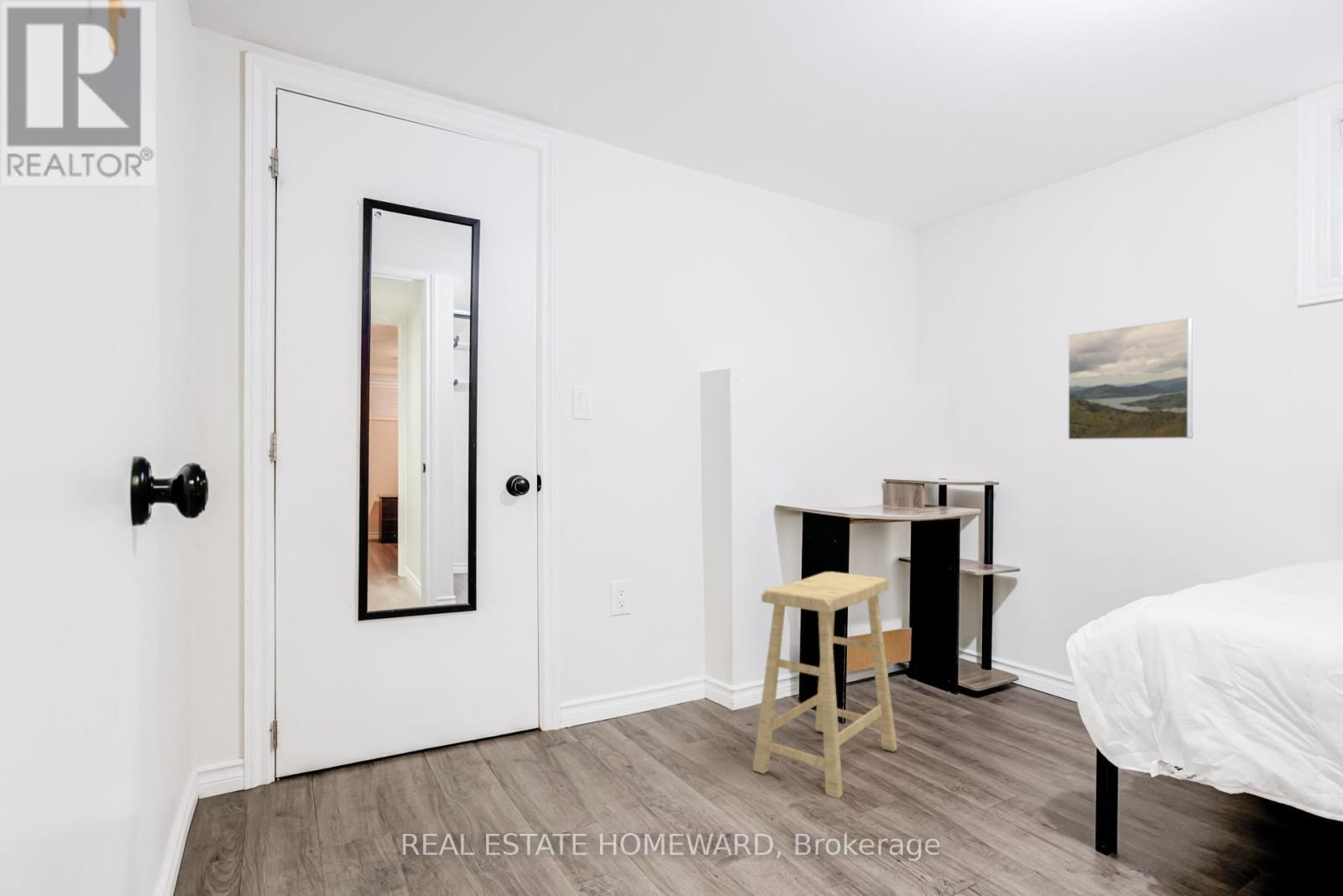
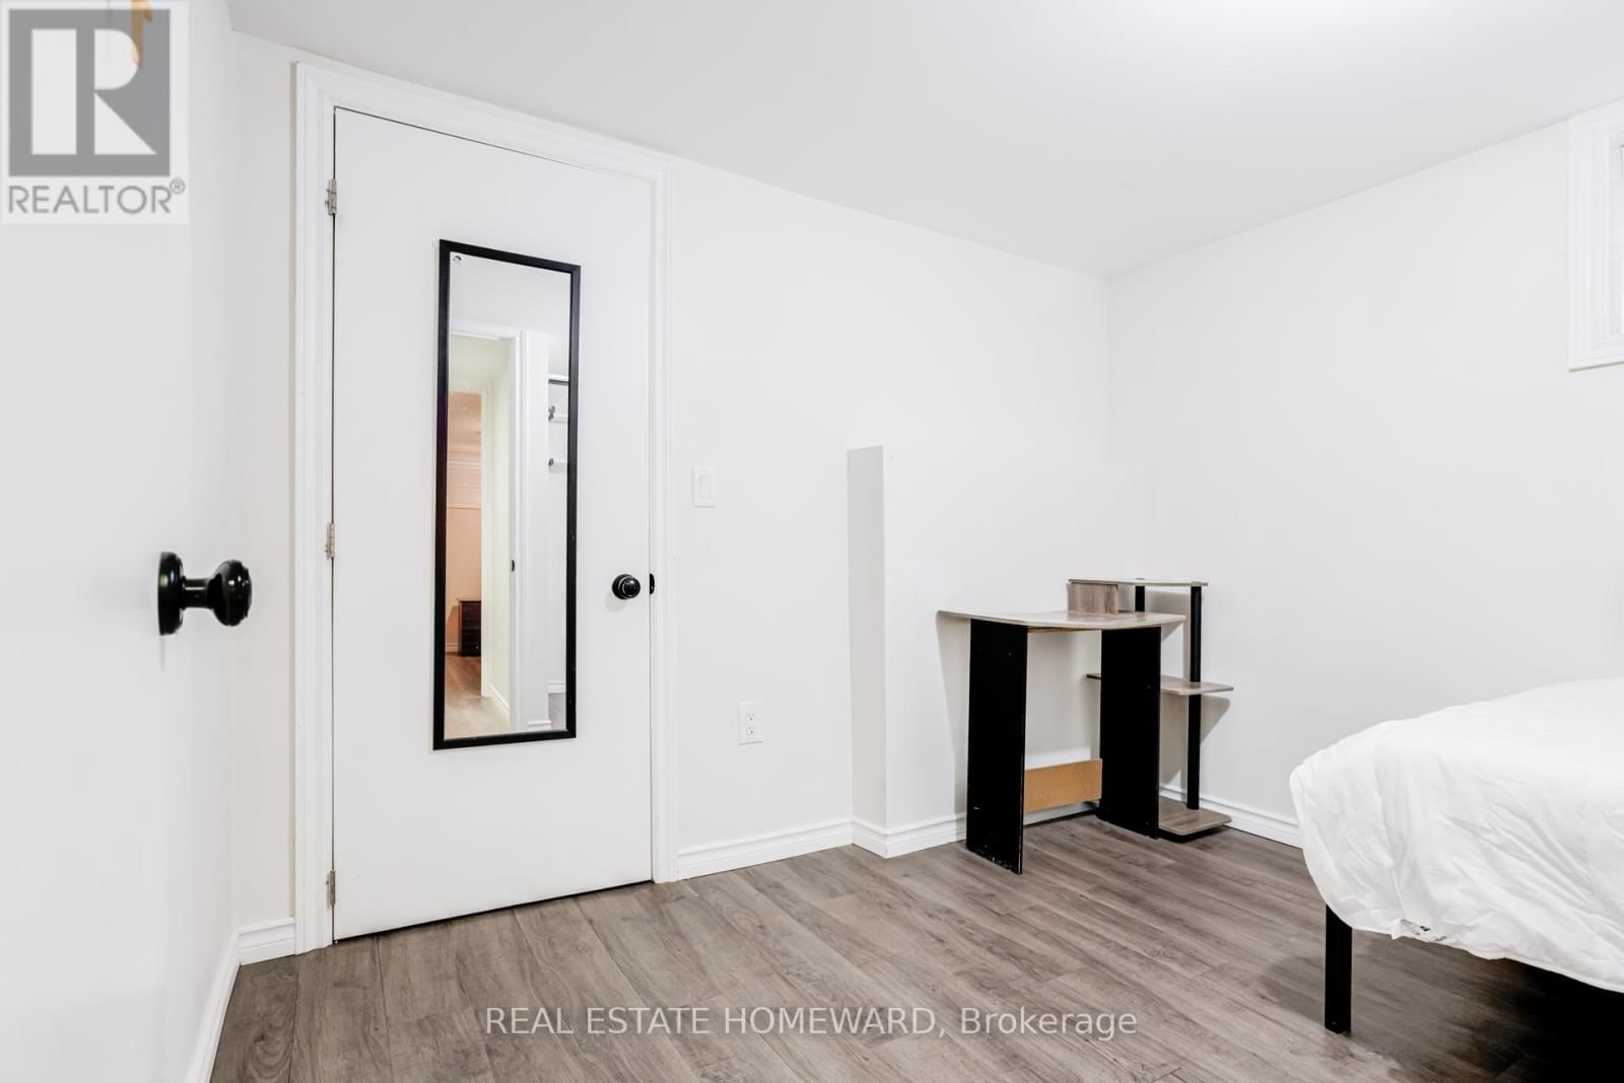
- stool [752,570,898,800]
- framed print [1067,317,1194,440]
